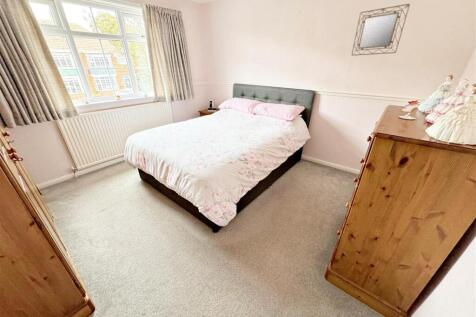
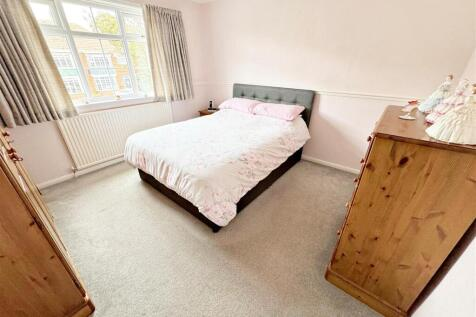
- home mirror [351,3,411,57]
